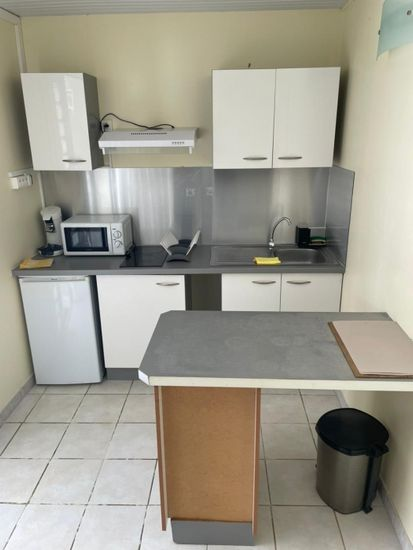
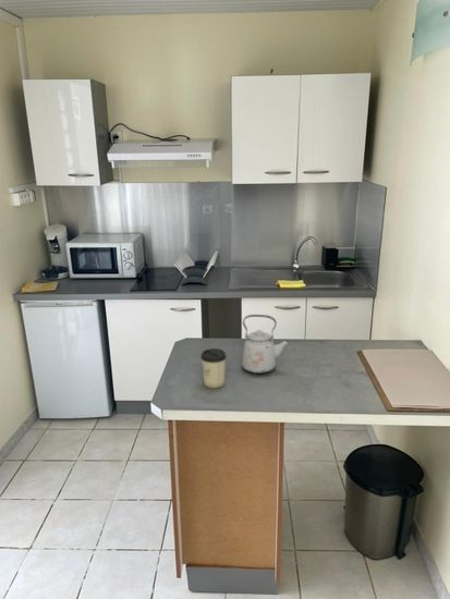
+ cup [199,347,228,390]
+ kettle [241,314,291,375]
